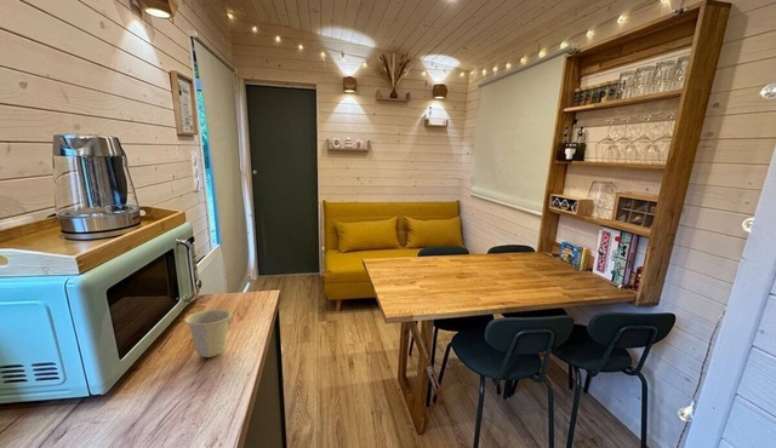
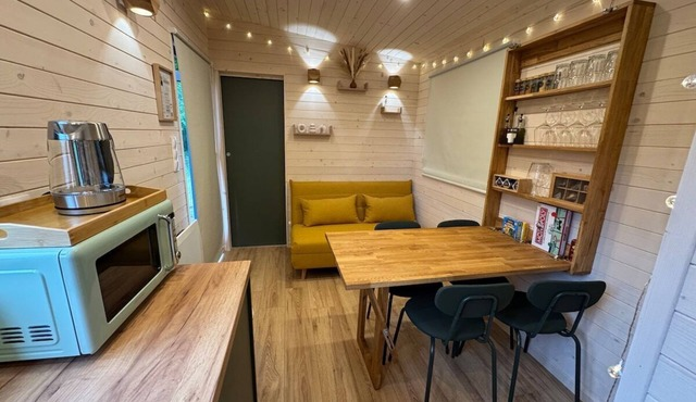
- cup [183,308,234,358]
